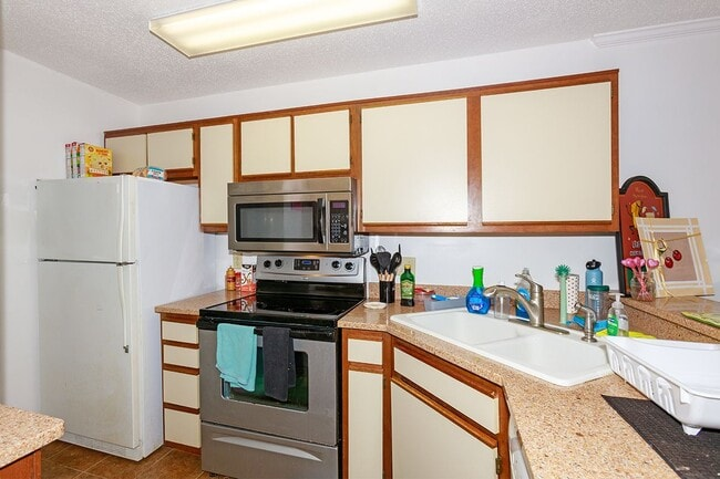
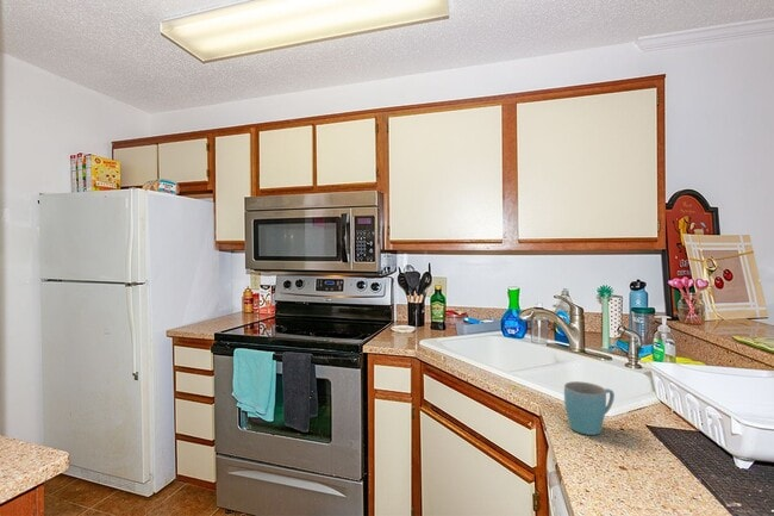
+ mug [563,380,616,436]
